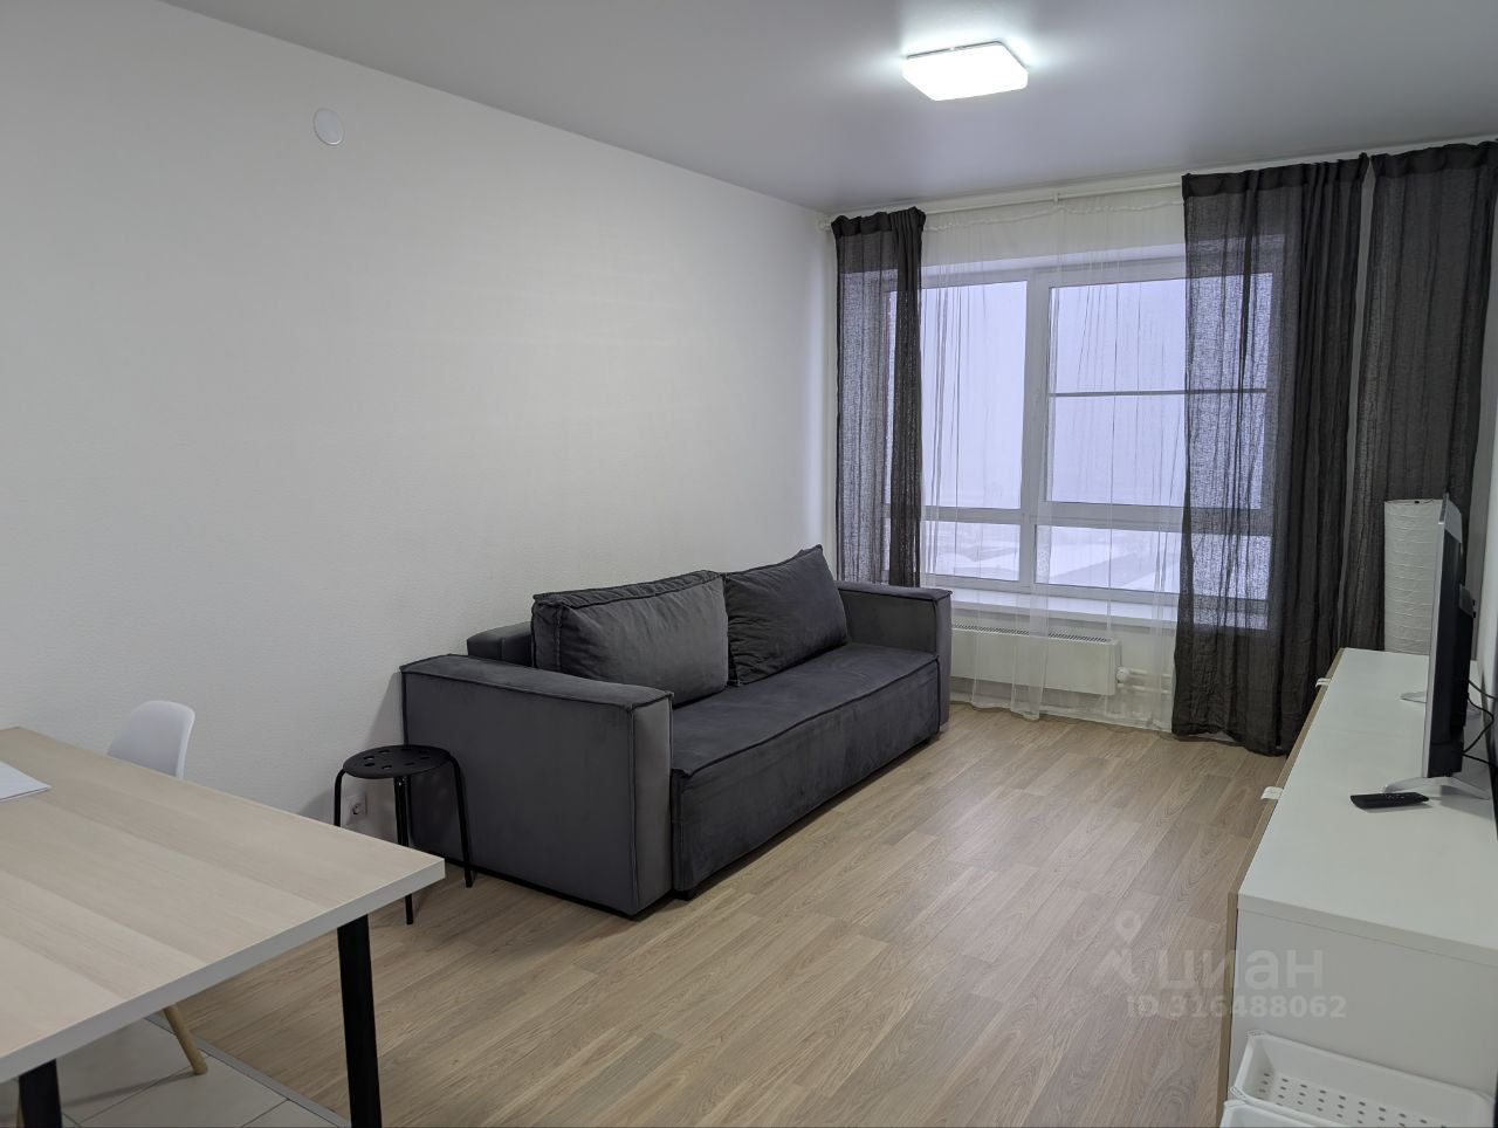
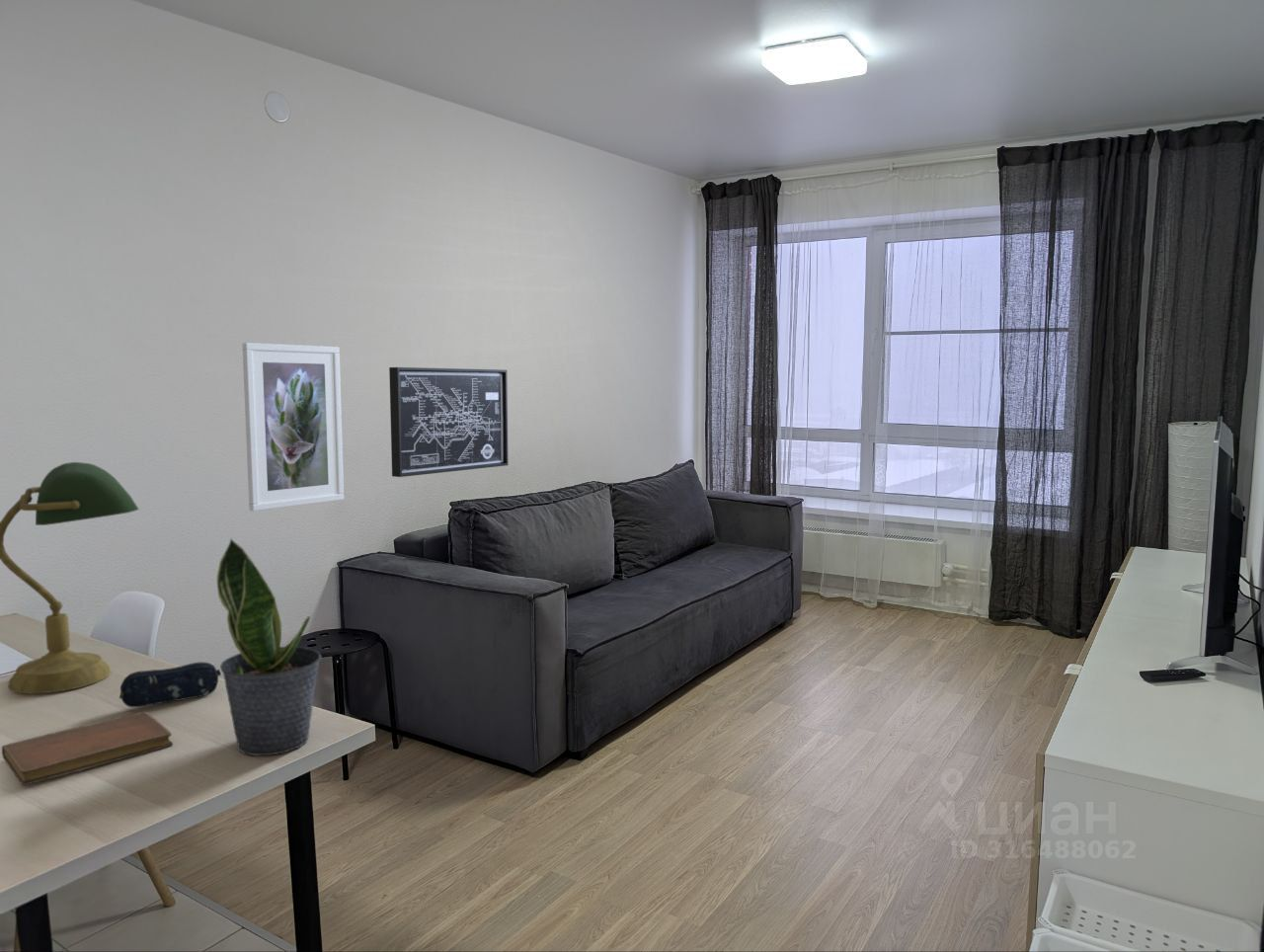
+ potted plant [216,537,322,756]
+ pencil case [118,661,222,708]
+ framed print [241,342,345,513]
+ notebook [1,710,174,786]
+ wall art [388,366,510,478]
+ desk lamp [0,461,140,694]
